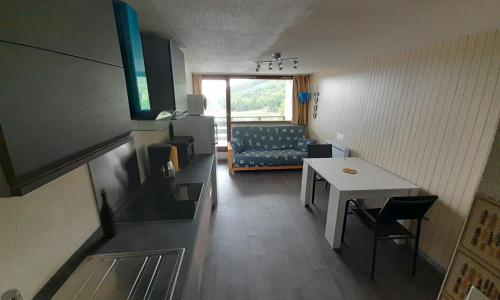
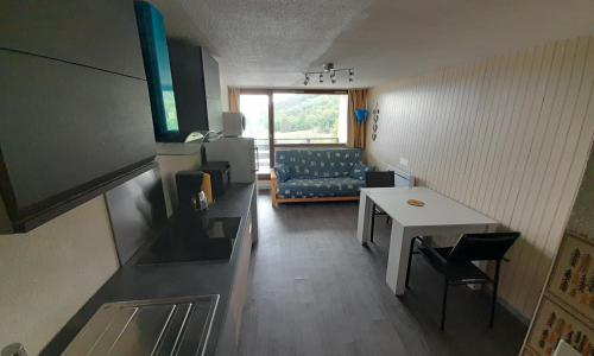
- bottle [99,187,118,239]
